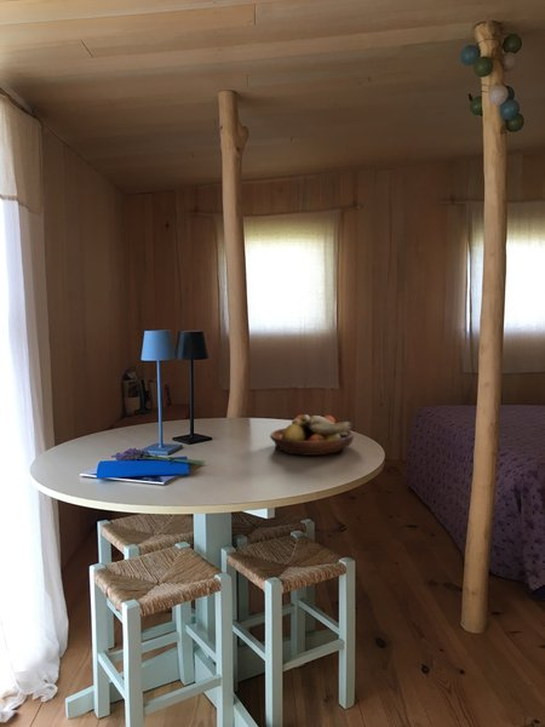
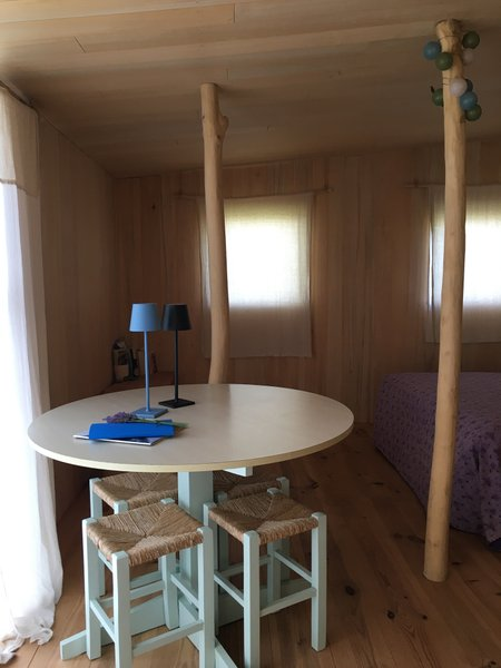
- fruit bowl [269,413,355,457]
